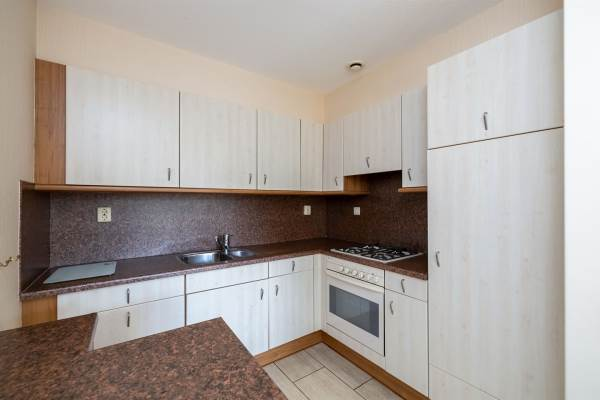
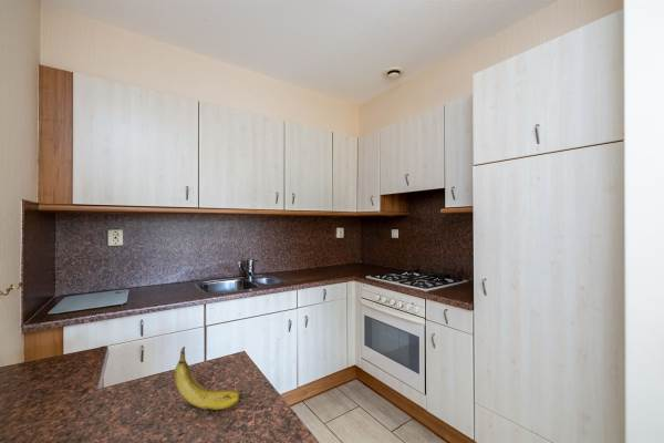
+ fruit [174,346,242,411]
